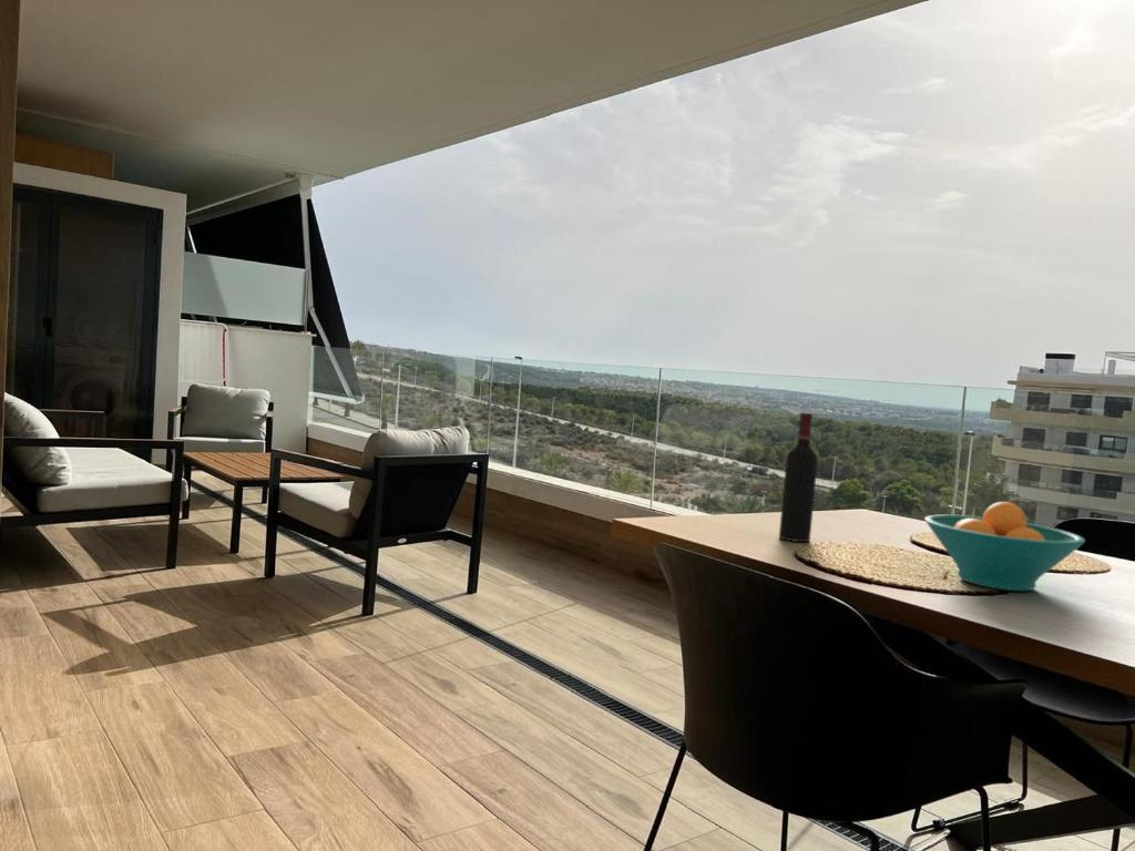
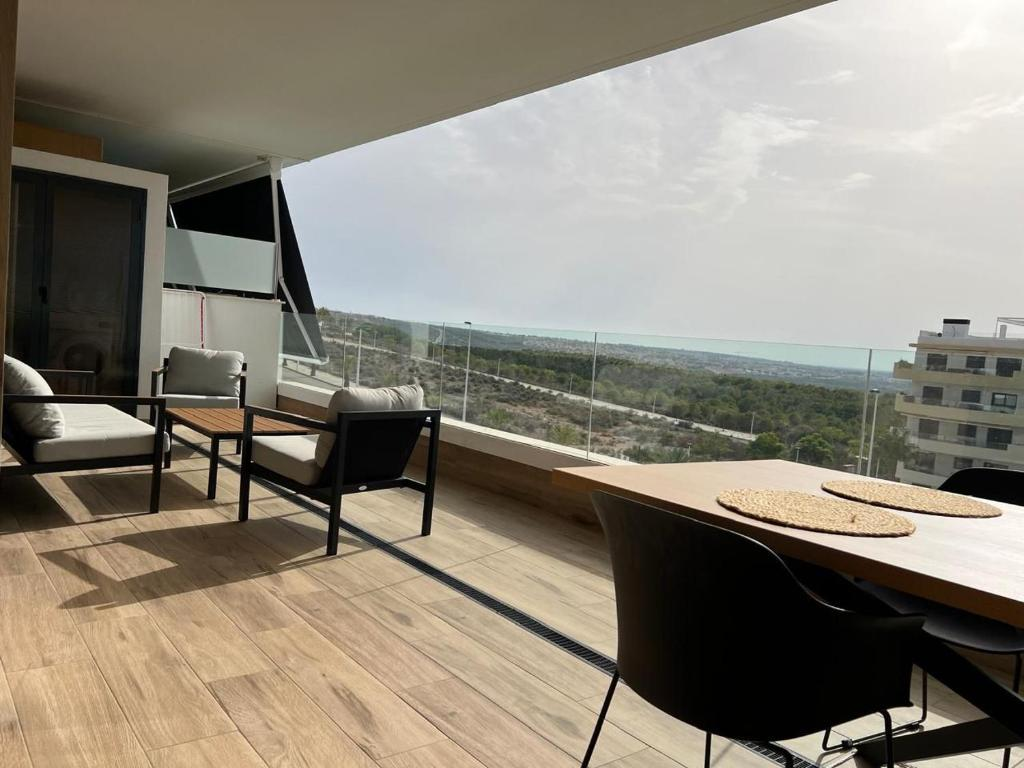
- fruit bowl [923,501,1086,592]
- wine bottle [778,411,819,543]
